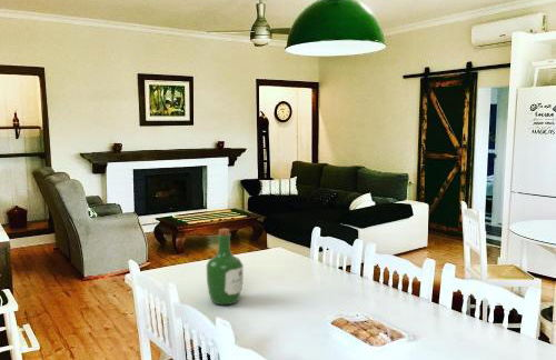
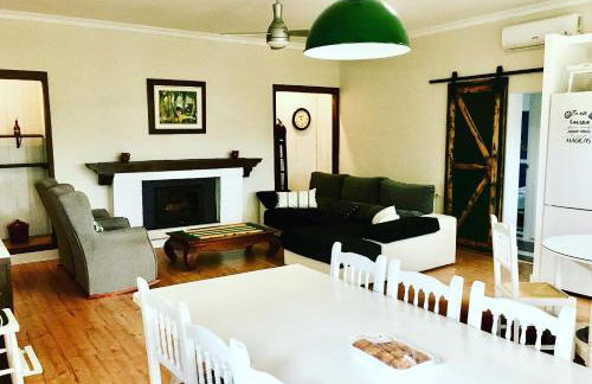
- wine bottle [206,227,245,306]
